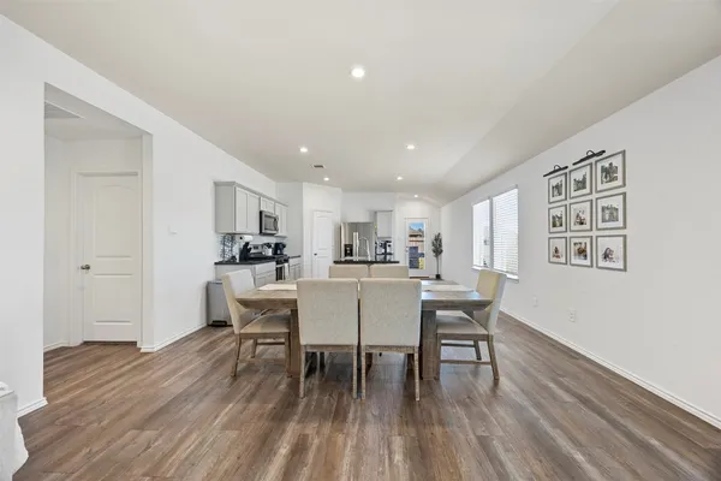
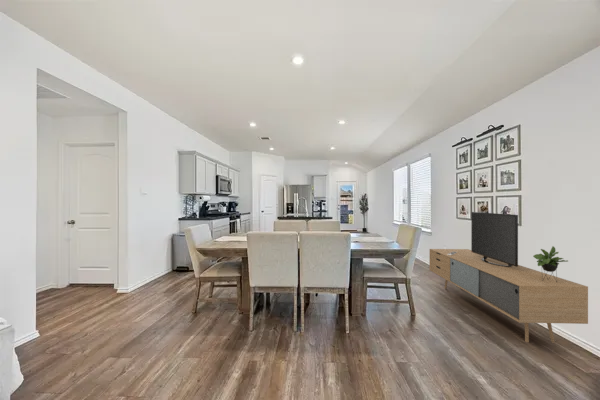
+ media console [428,211,589,344]
